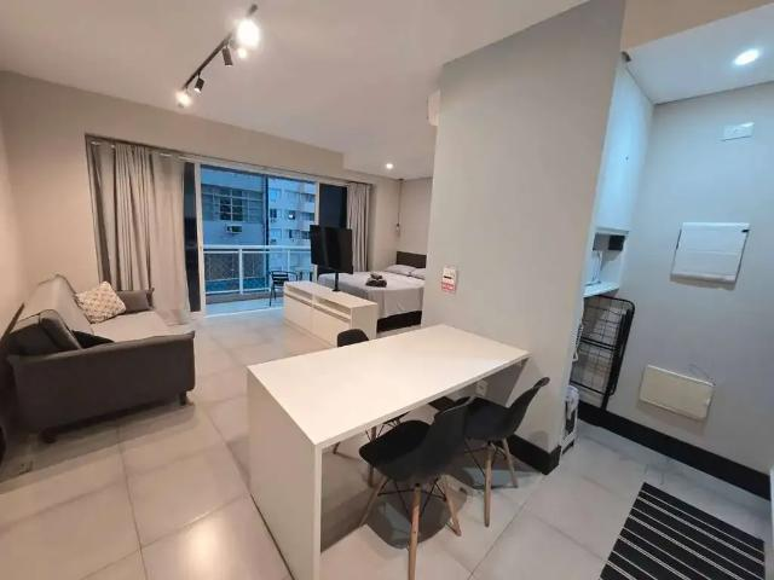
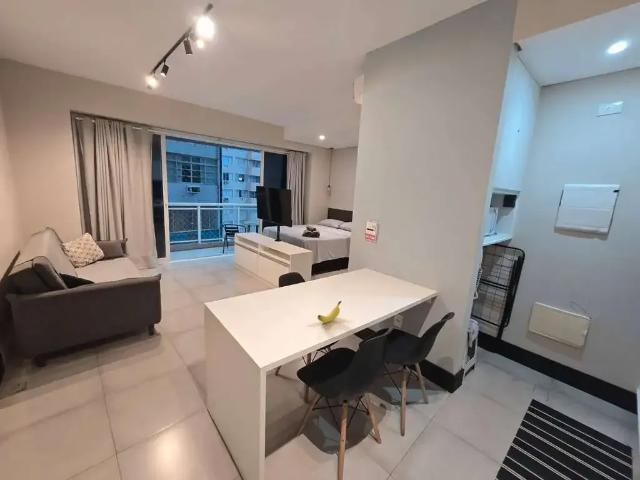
+ banana [317,300,342,324]
